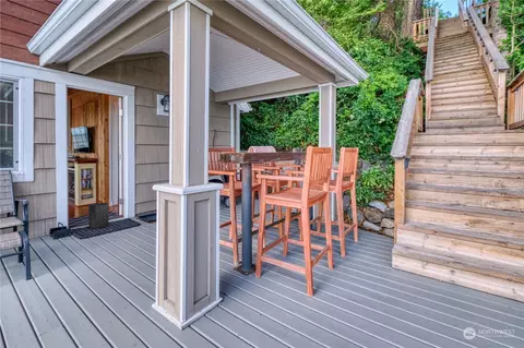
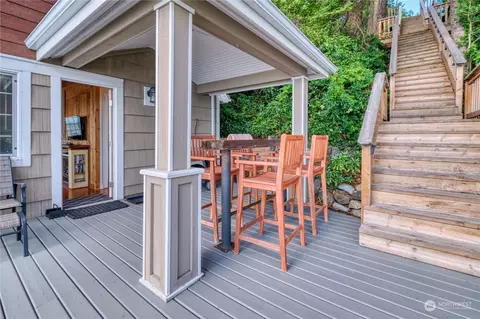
- trash can [87,202,110,229]
